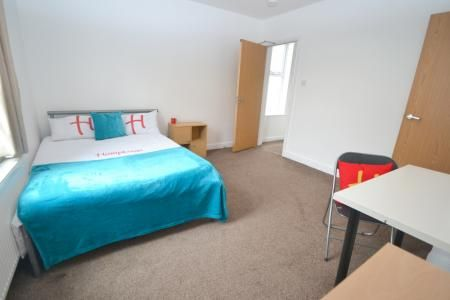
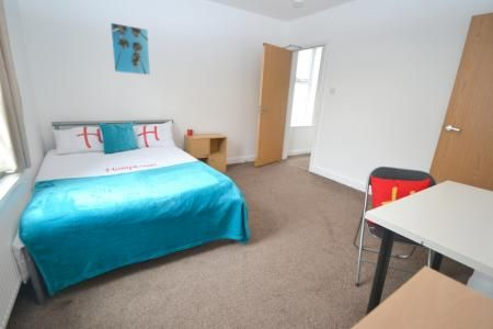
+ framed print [110,22,151,76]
